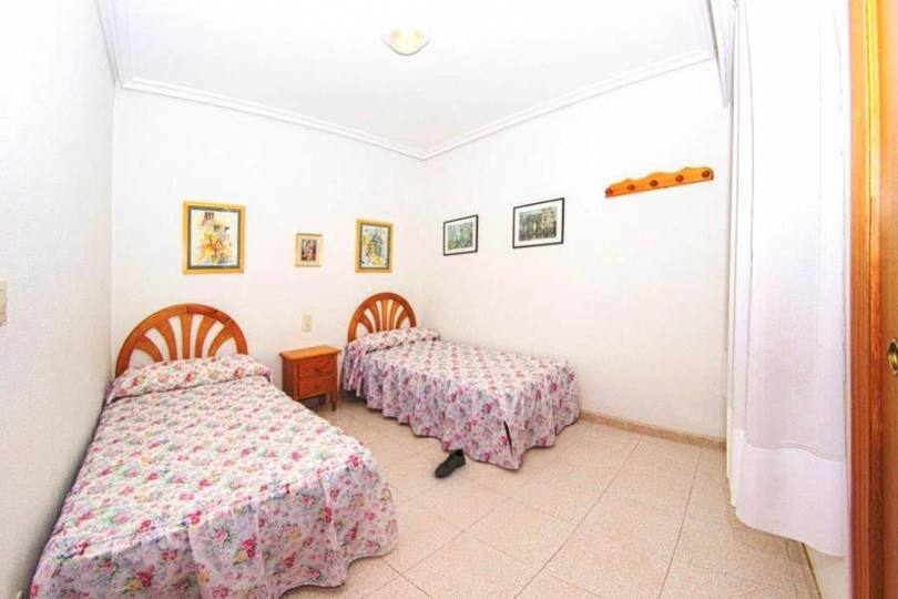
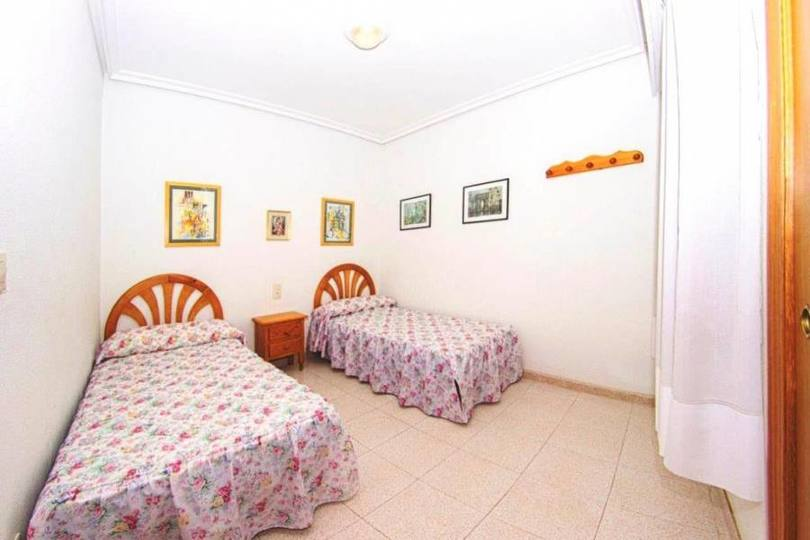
- shoe [433,447,467,477]
